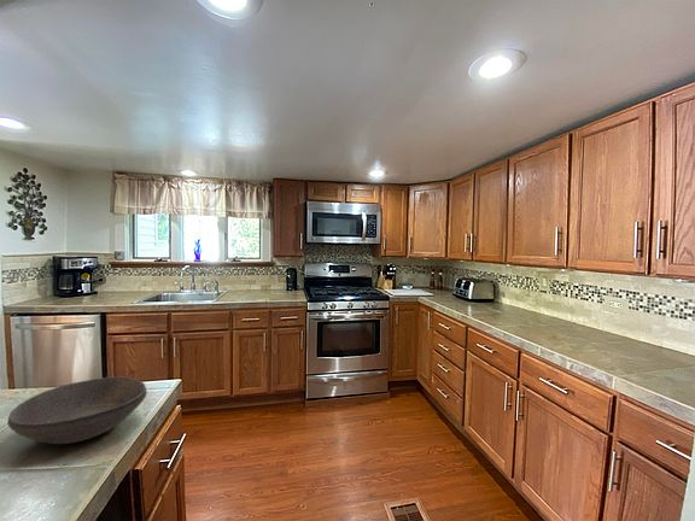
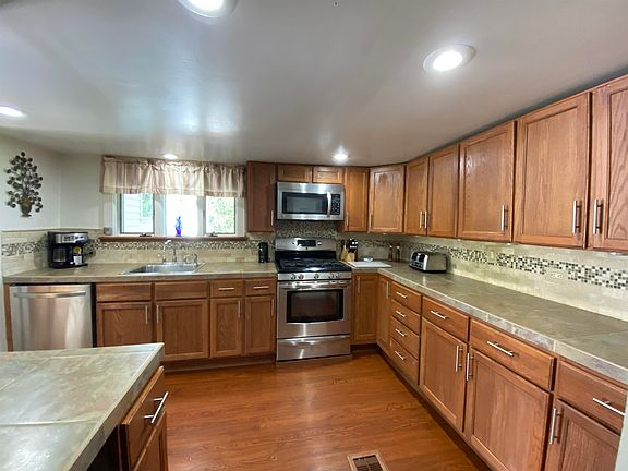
- bowl [6,375,148,445]
